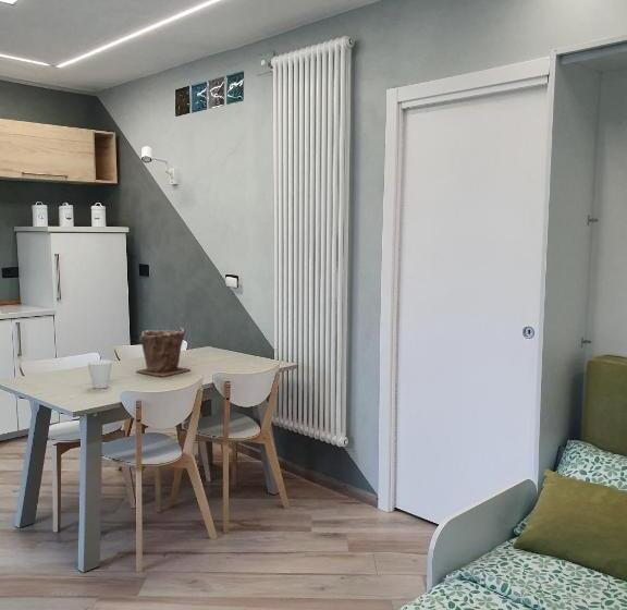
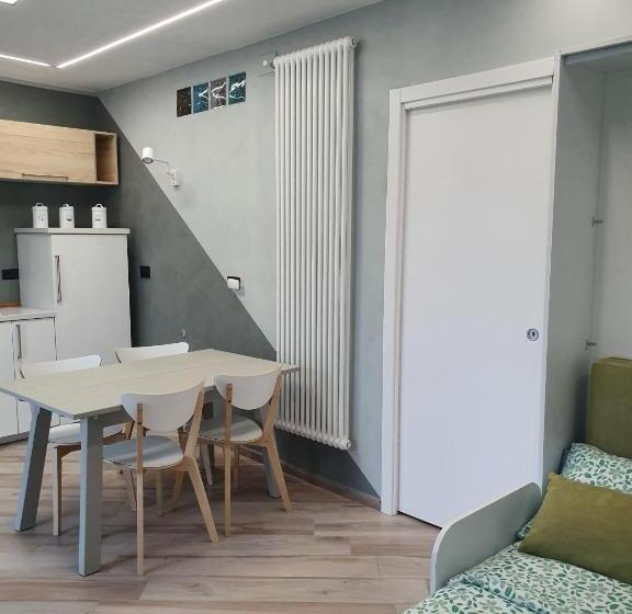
- cup [86,358,113,390]
- plant pot [135,329,193,378]
